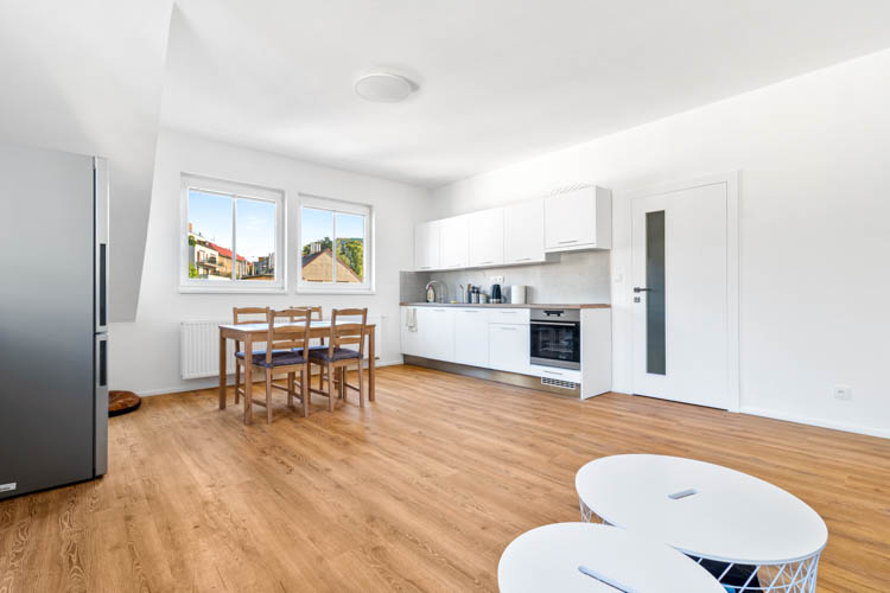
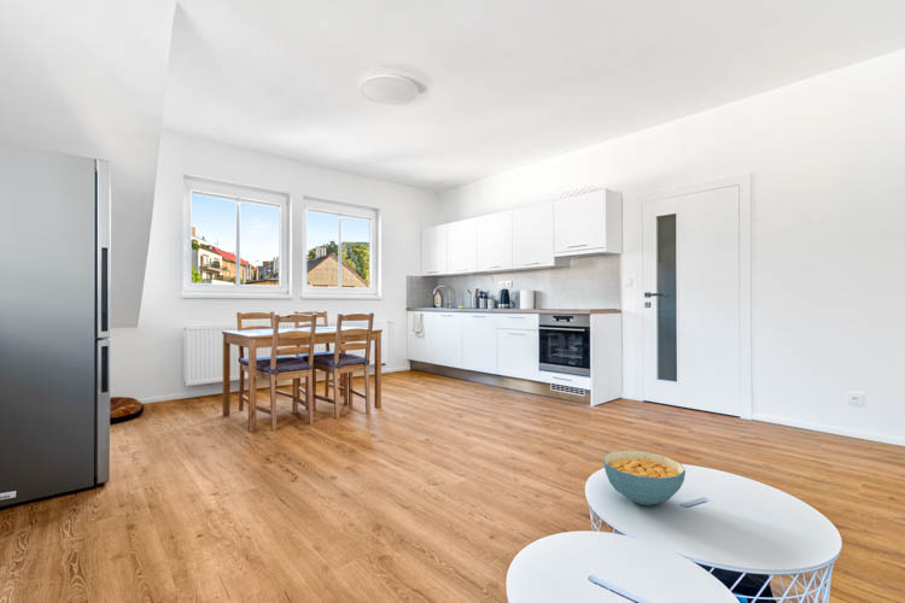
+ cereal bowl [602,449,687,507]
